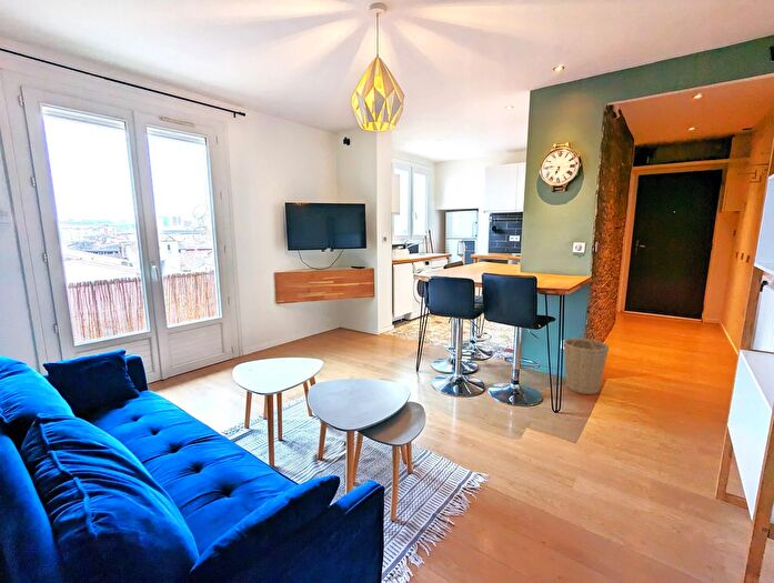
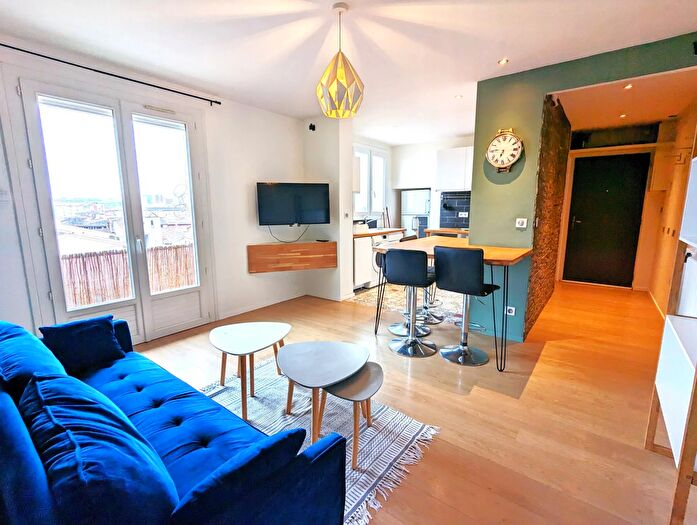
- basket [563,331,610,395]
